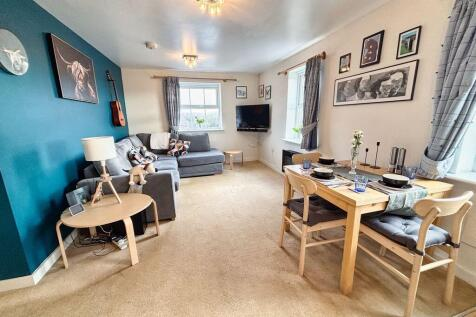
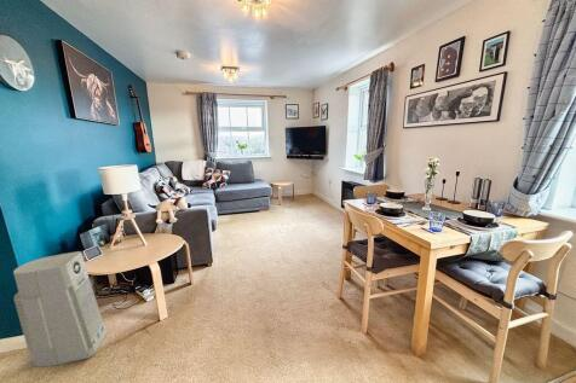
+ air purifier [12,250,108,369]
